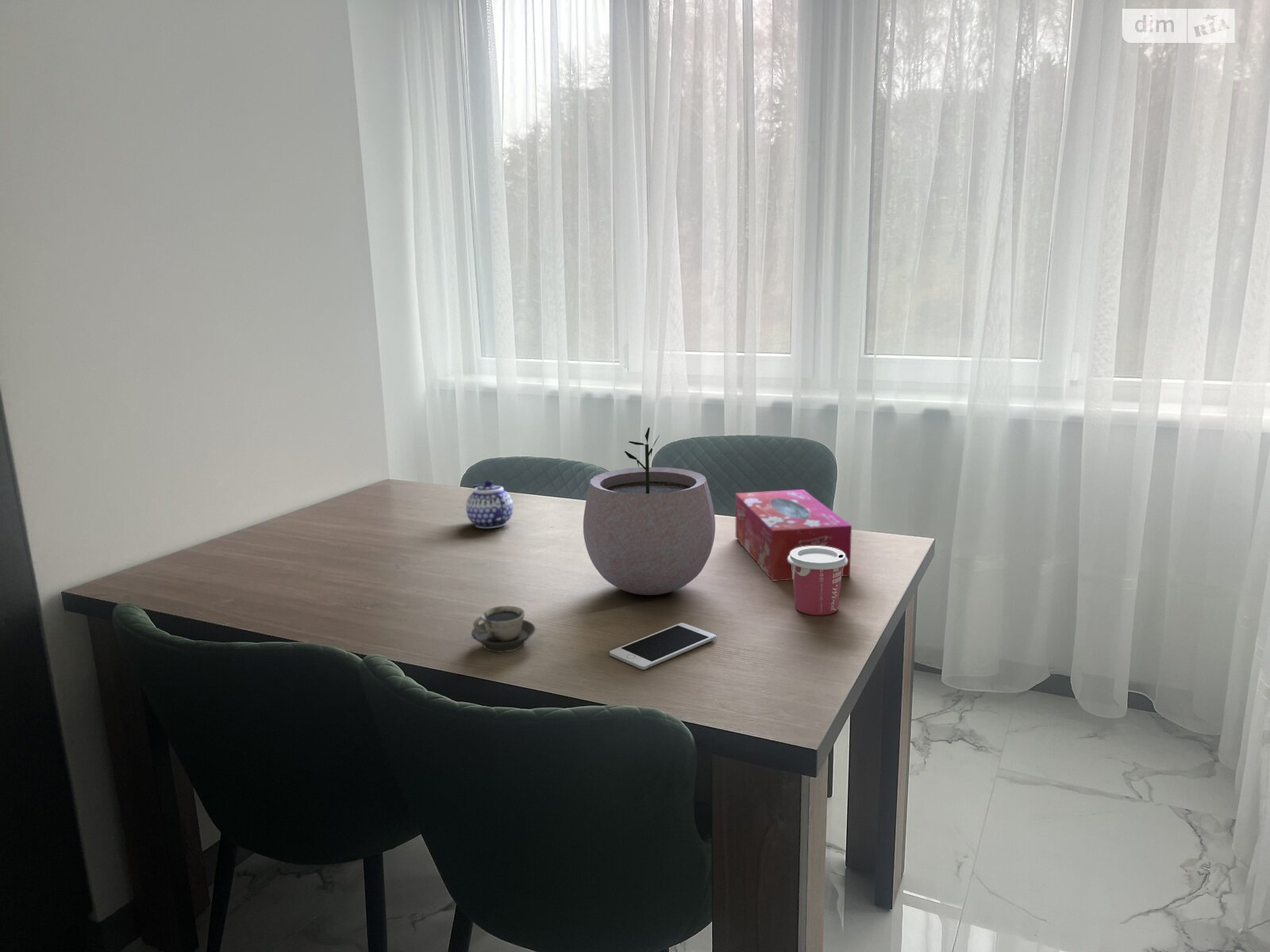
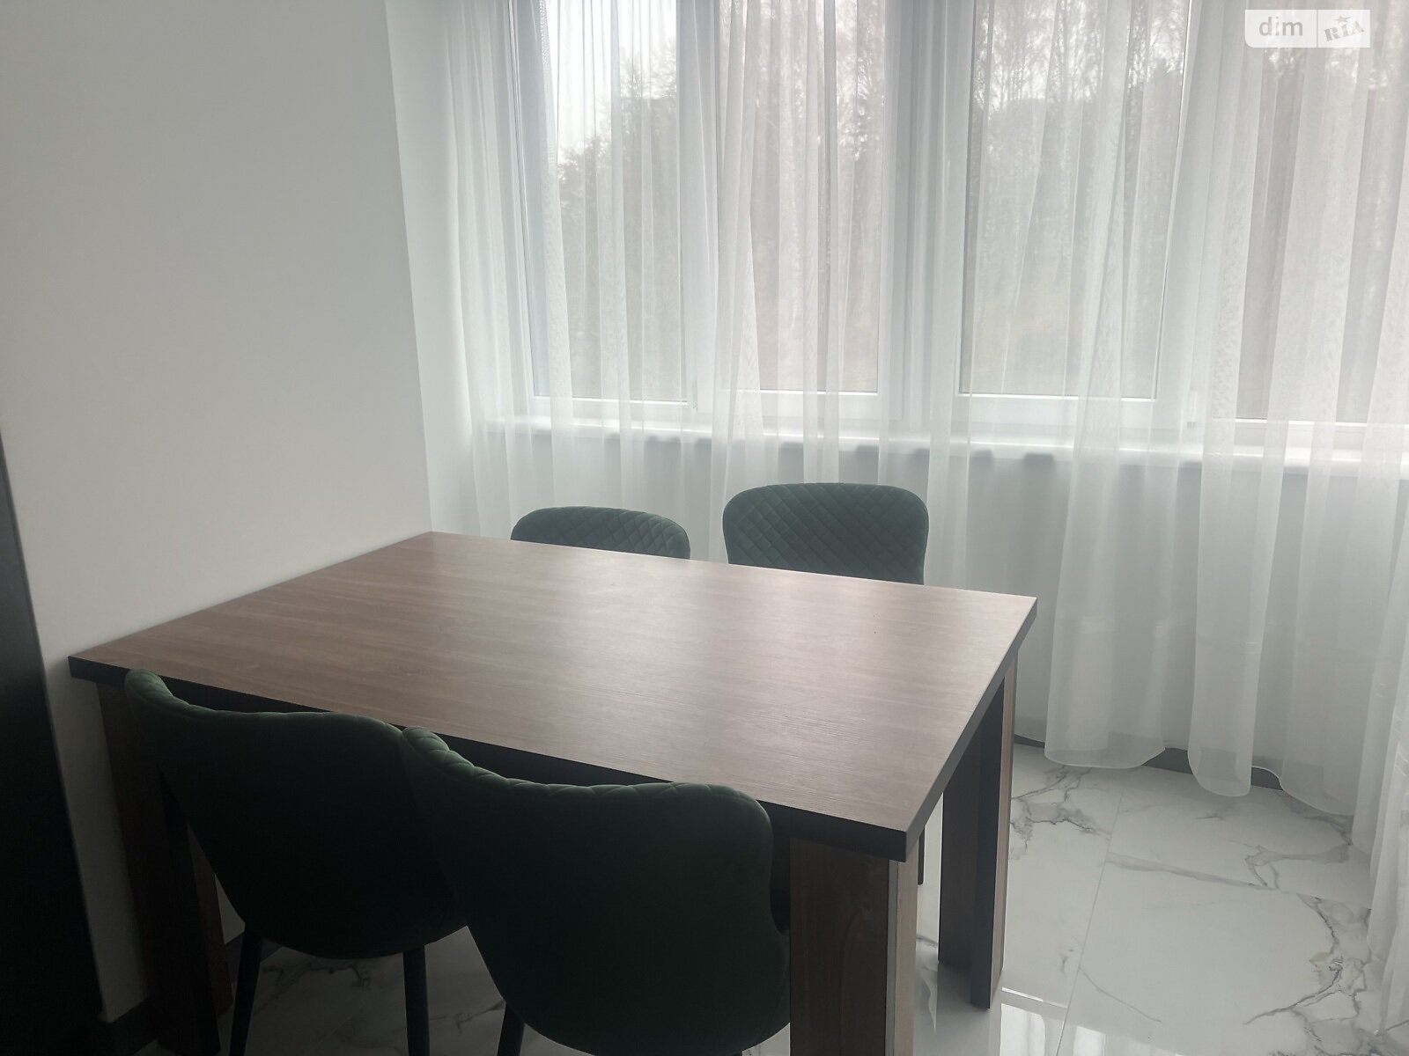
- plant pot [583,427,716,596]
- cell phone [609,622,717,670]
- tissue box [735,489,852,582]
- teapot [465,479,514,529]
- cup [471,605,537,653]
- cup [788,546,848,616]
